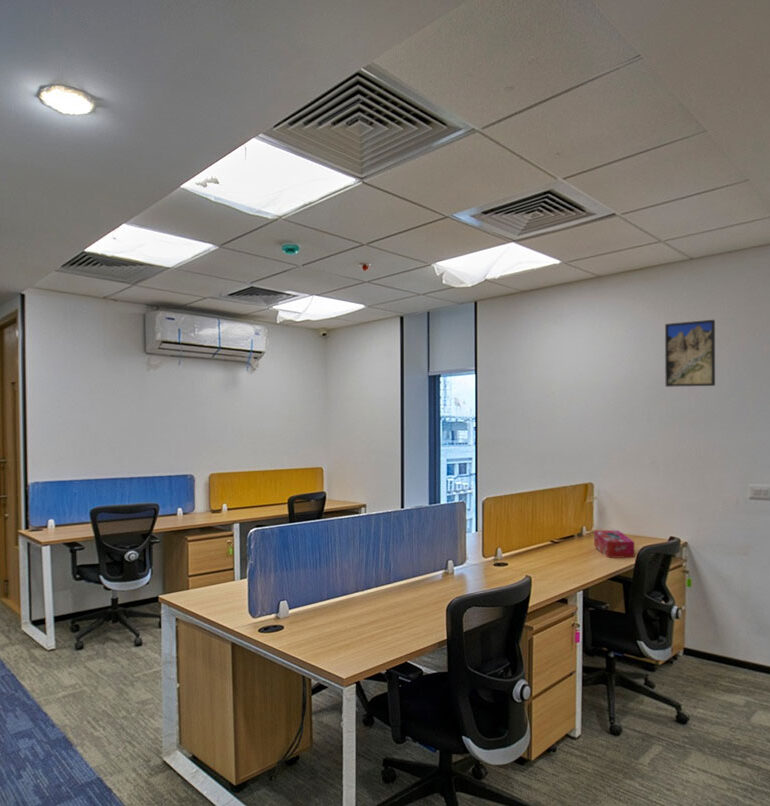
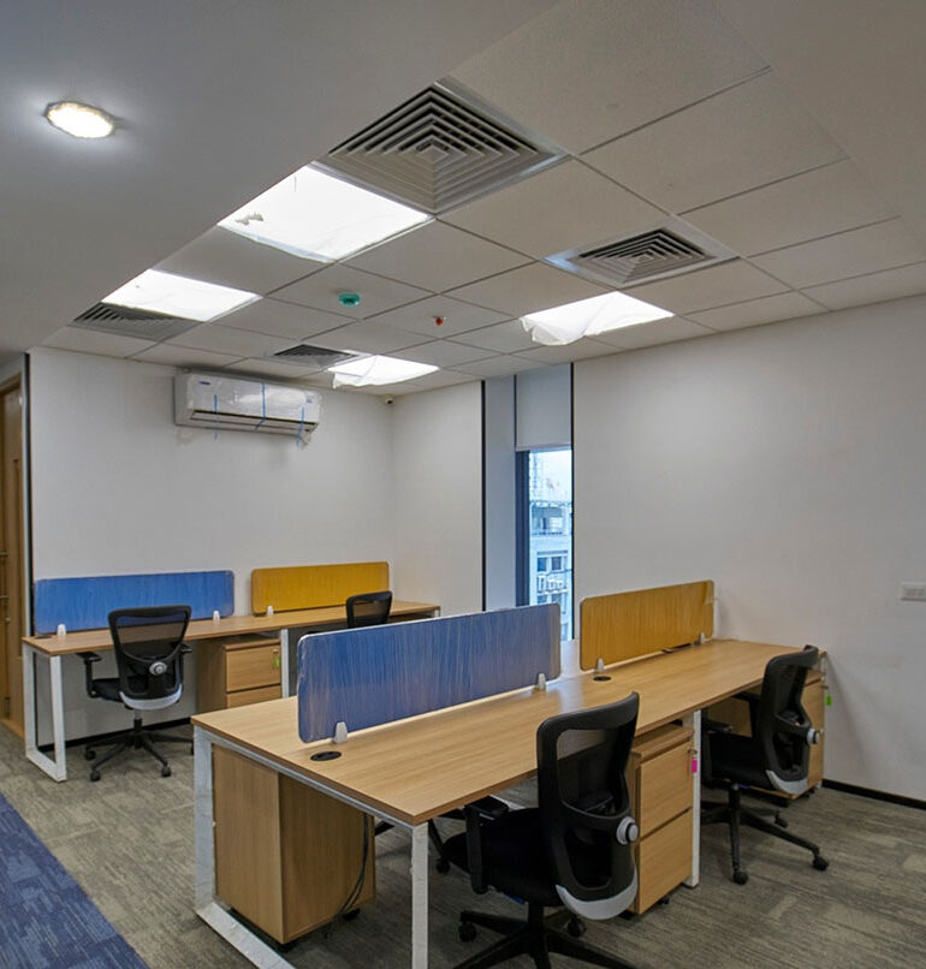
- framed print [664,319,716,388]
- tissue box [593,529,635,559]
